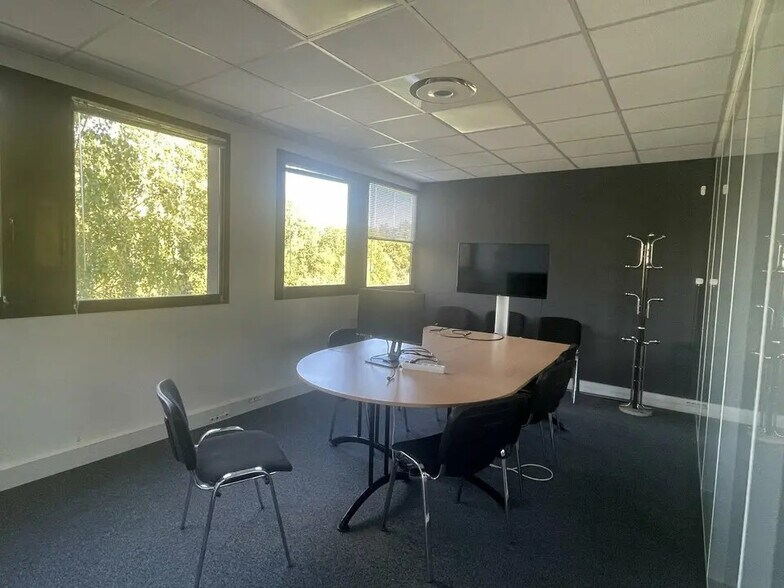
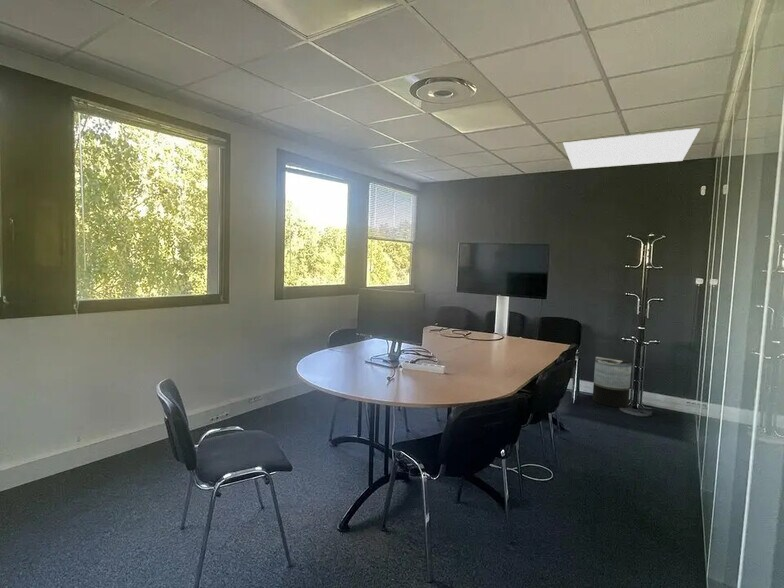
+ light panel [562,127,701,170]
+ trash can [592,355,633,408]
